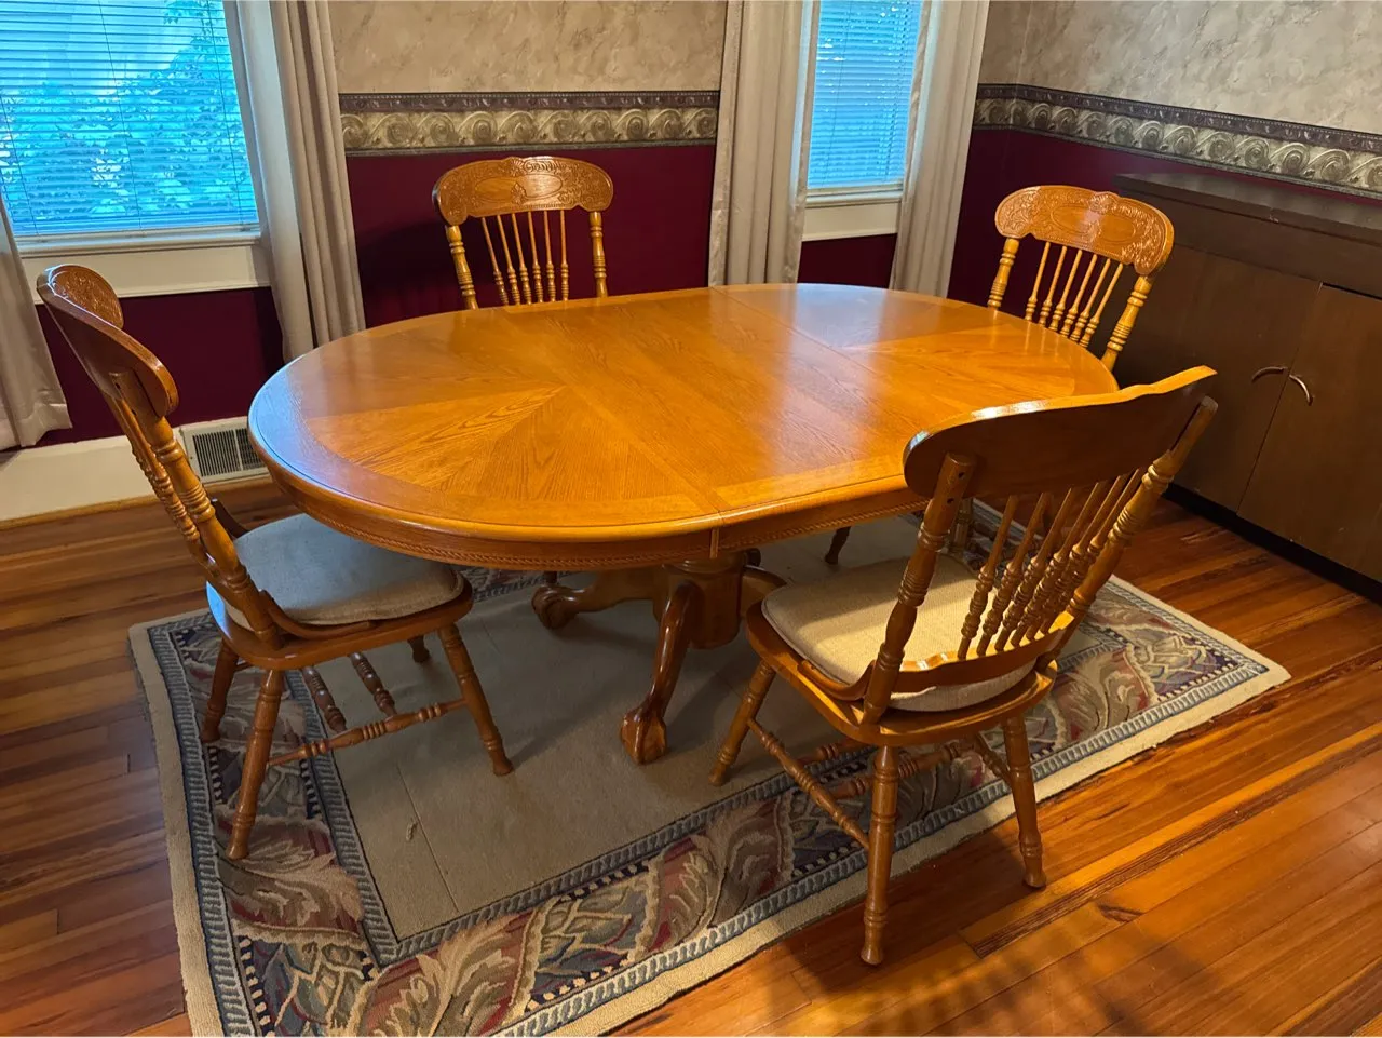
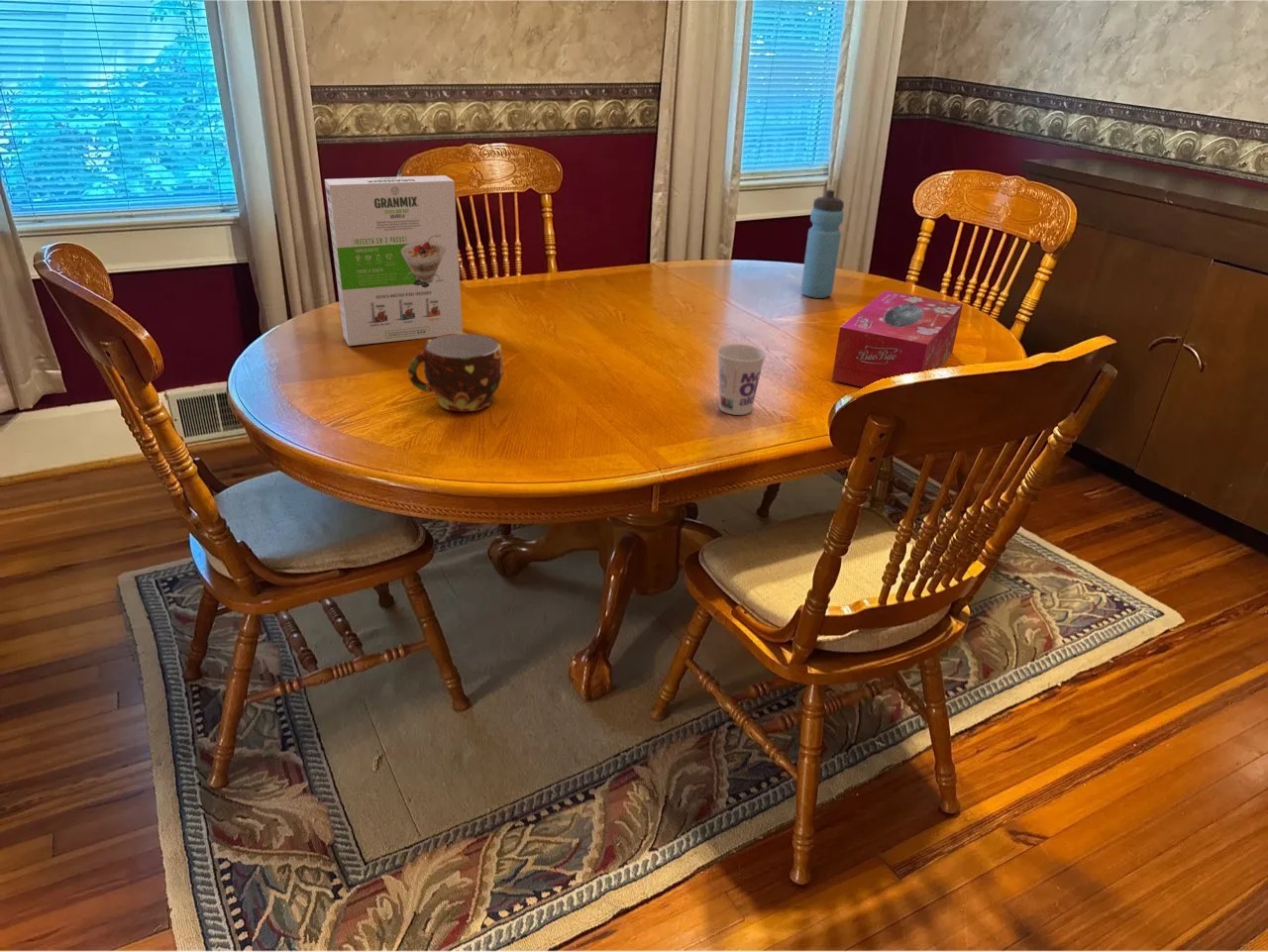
+ tissue box [831,289,964,388]
+ cereal box [324,174,464,347]
+ water bottle [800,189,845,299]
+ cup [716,343,767,416]
+ cup [407,332,504,413]
